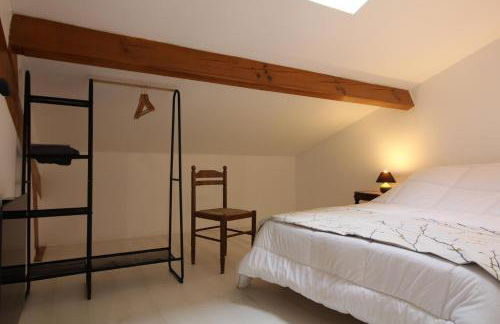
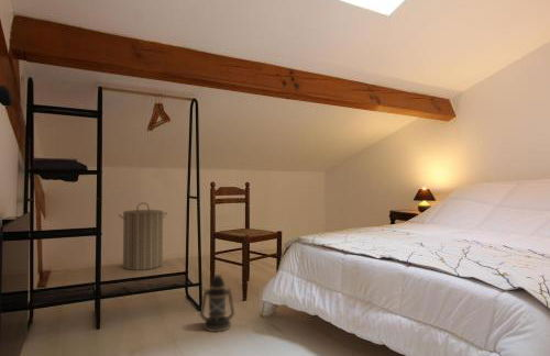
+ laundry hamper [118,201,168,271]
+ lantern [198,272,237,333]
